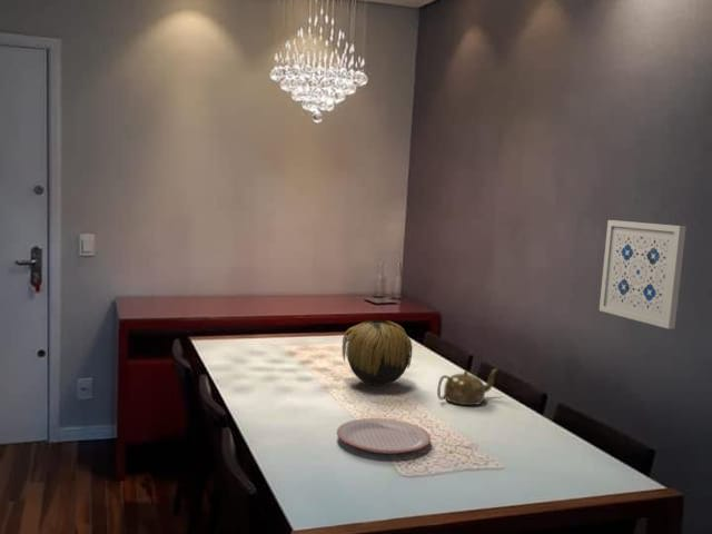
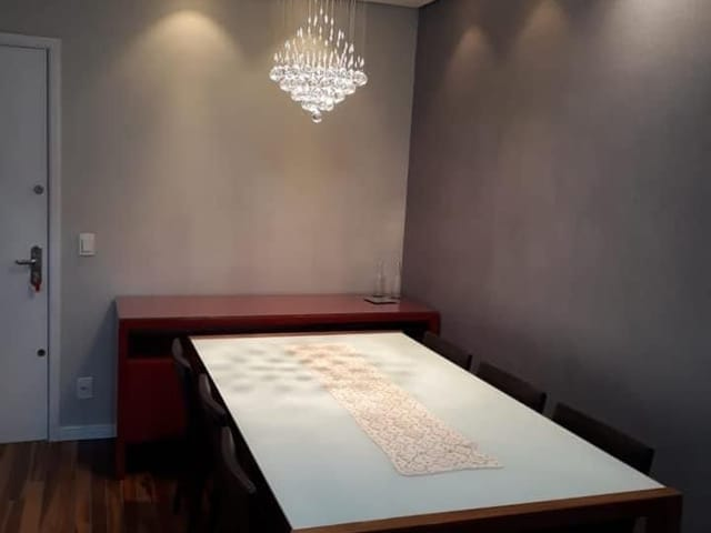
- teapot [436,367,500,406]
- plate [336,417,432,455]
- wall art [599,219,688,330]
- decorative ball [340,319,414,387]
